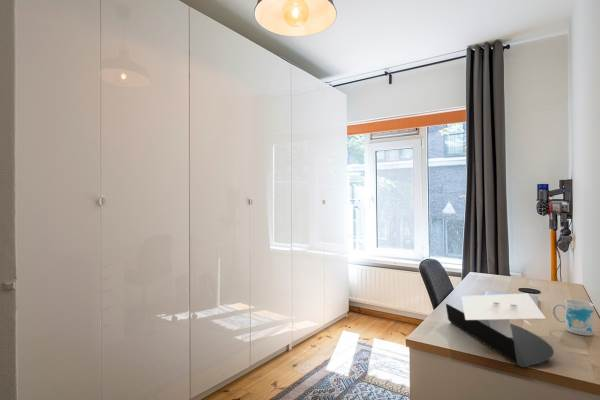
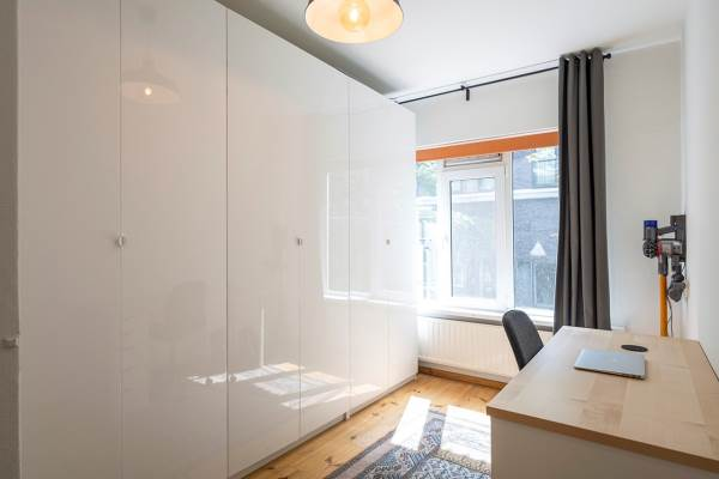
- document tray [445,292,555,368]
- mug [552,299,595,337]
